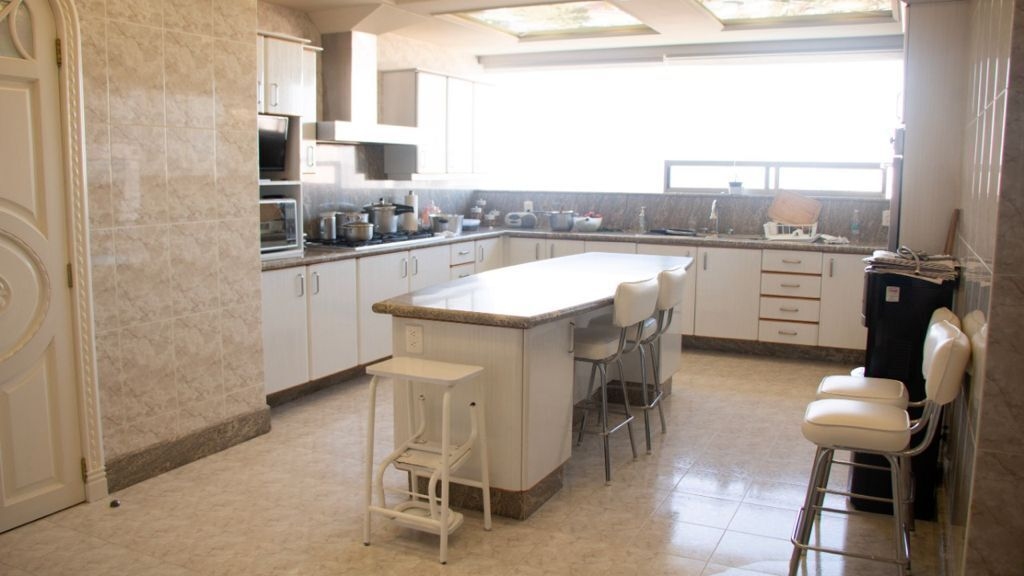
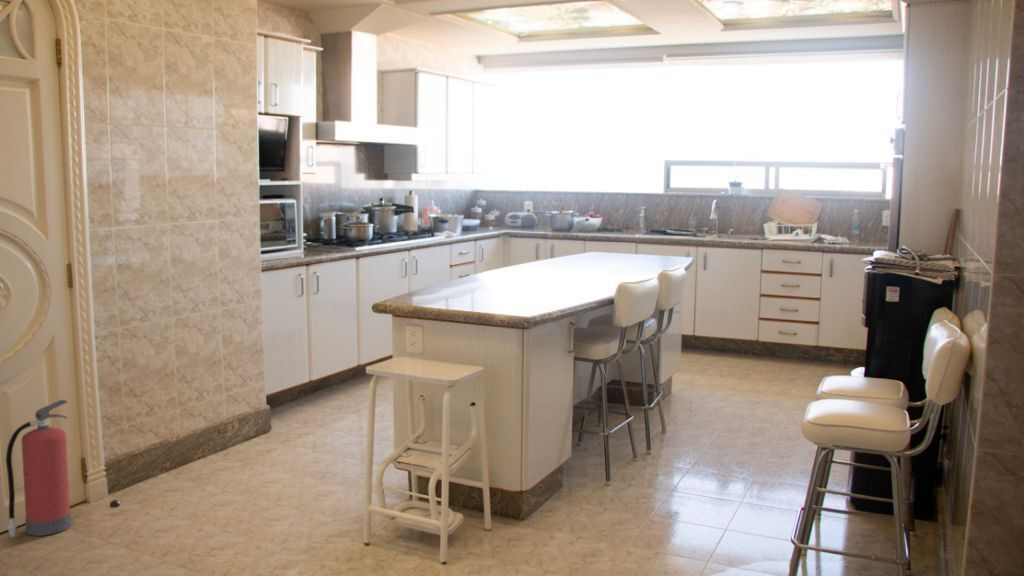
+ fire extinguisher [5,399,72,538]
